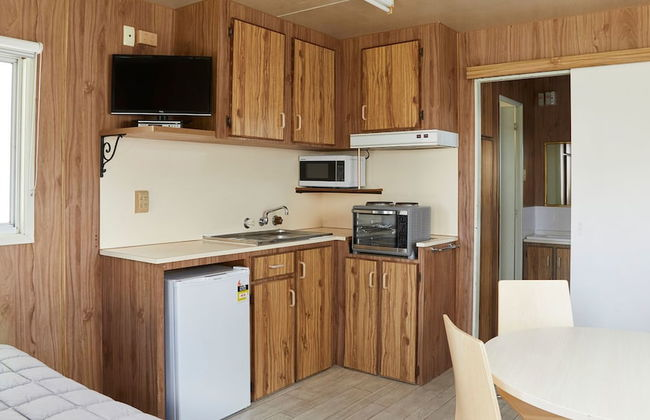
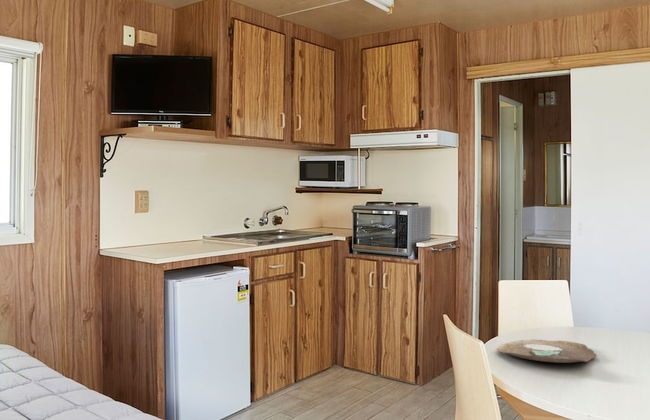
+ decorative bowl [496,338,597,364]
